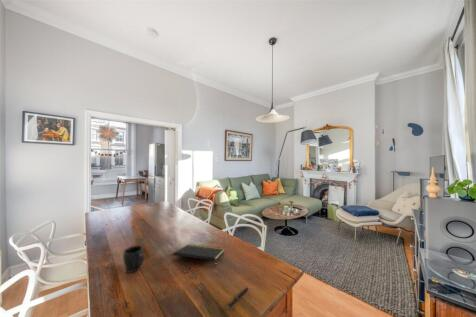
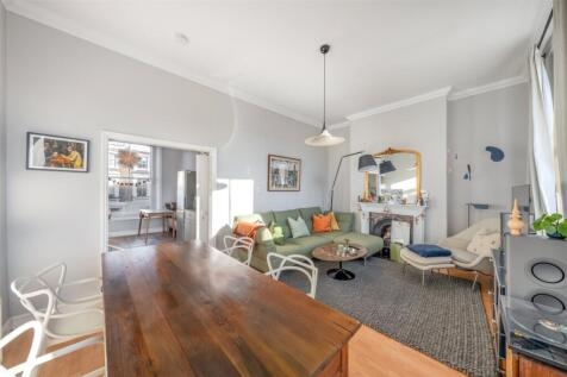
- mug [122,244,145,274]
- pen [226,286,250,310]
- notepad [173,243,226,268]
